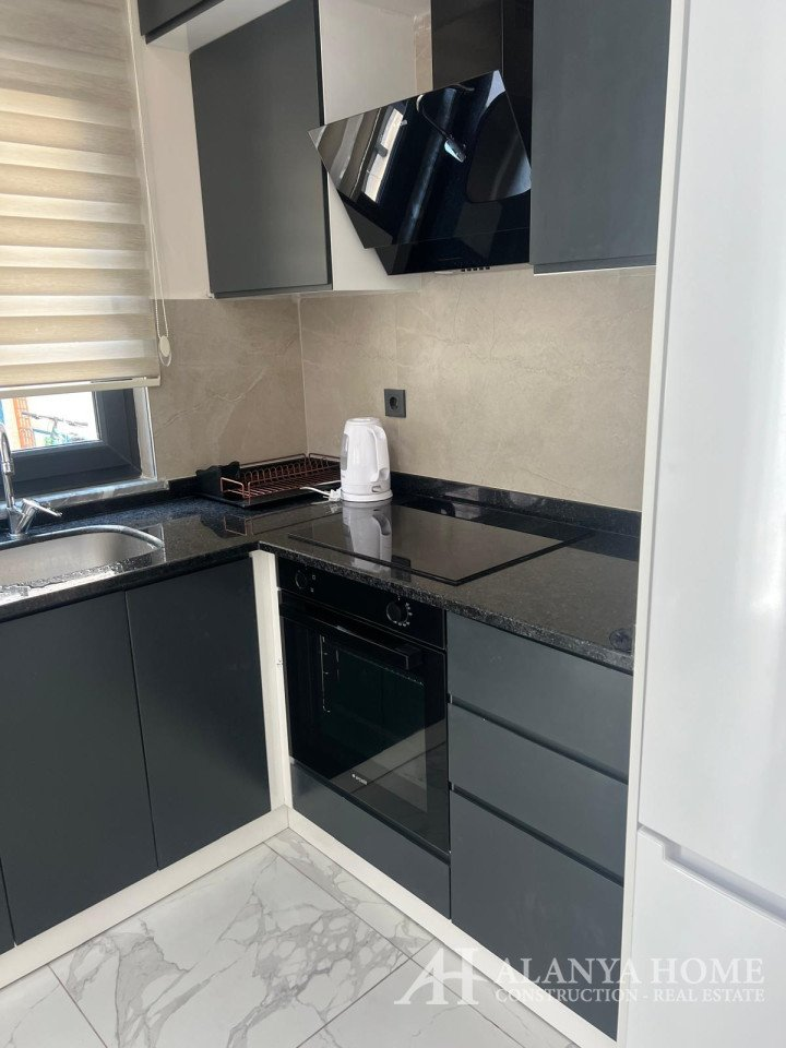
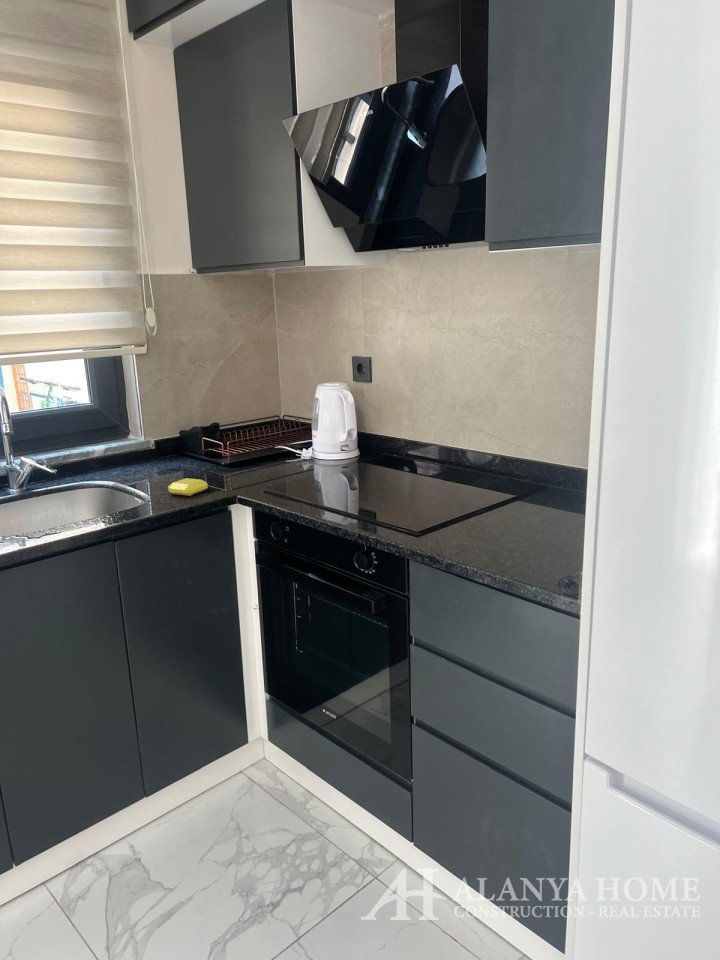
+ soap bar [167,477,209,497]
